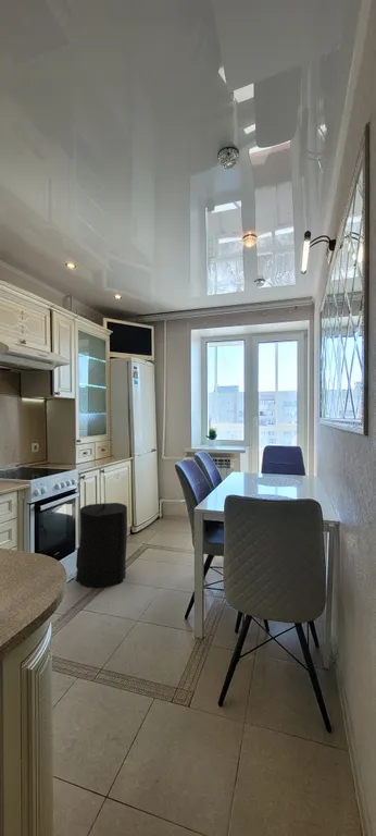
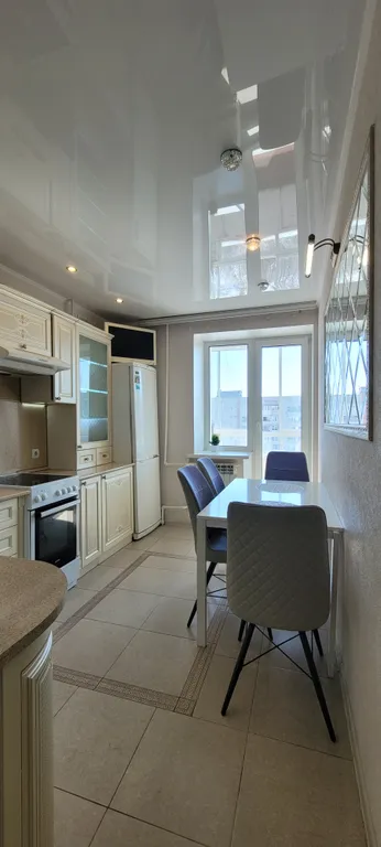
- trash can [75,502,128,589]
